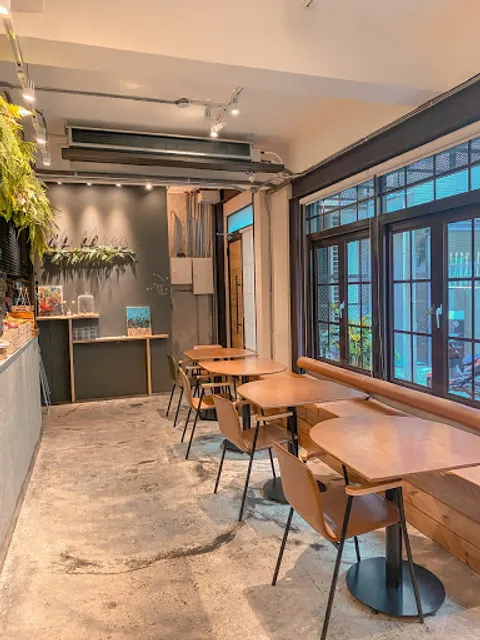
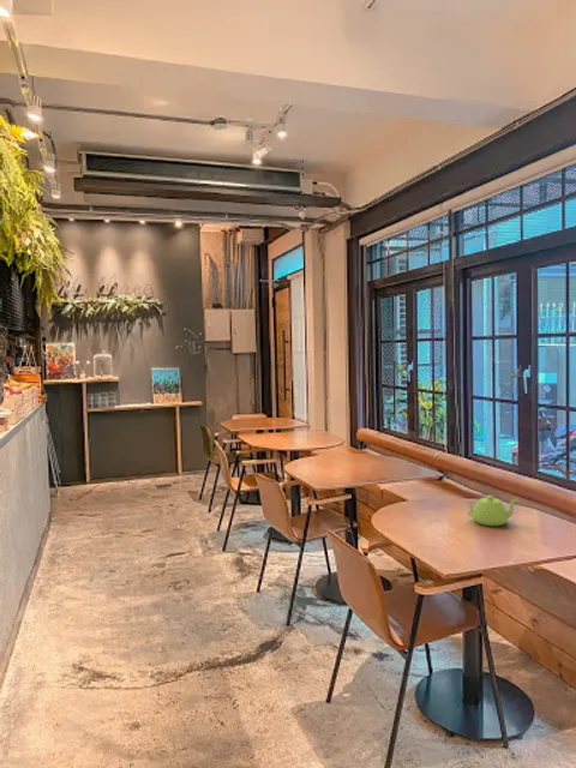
+ teapot [467,494,518,527]
